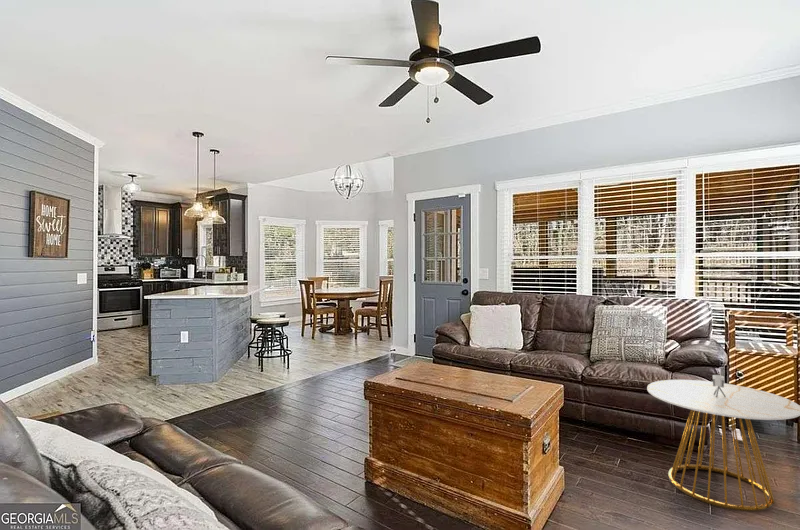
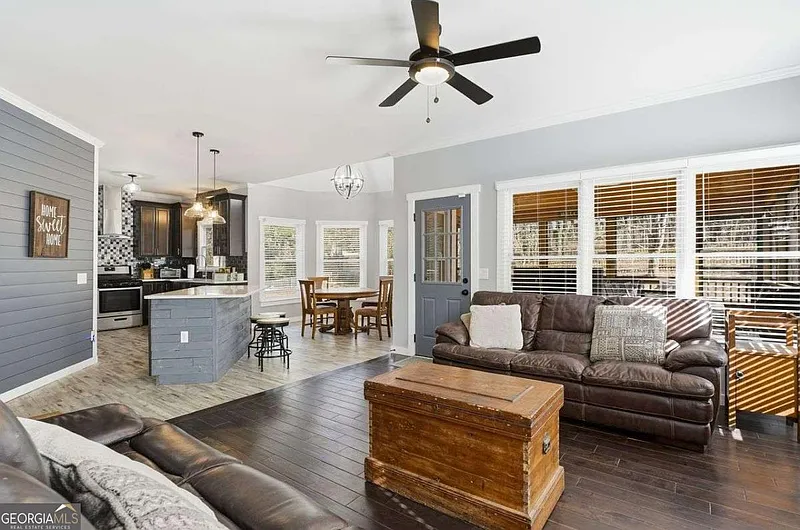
- side table [646,374,800,512]
